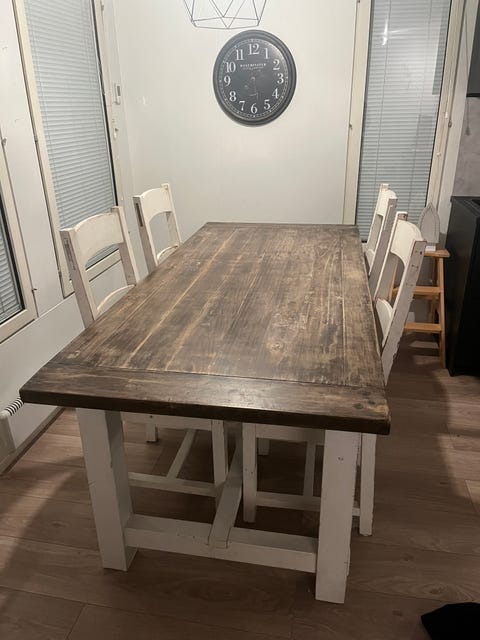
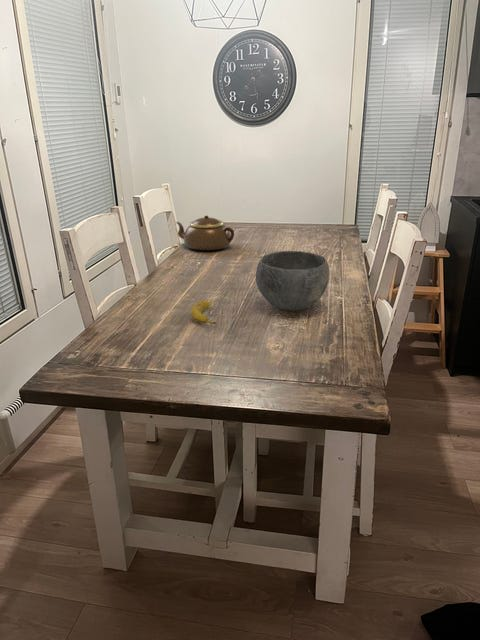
+ bowl [255,250,330,312]
+ banana [190,300,217,325]
+ teapot [176,215,235,251]
